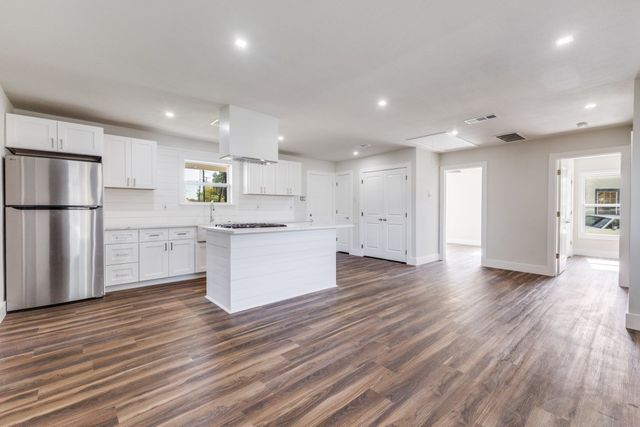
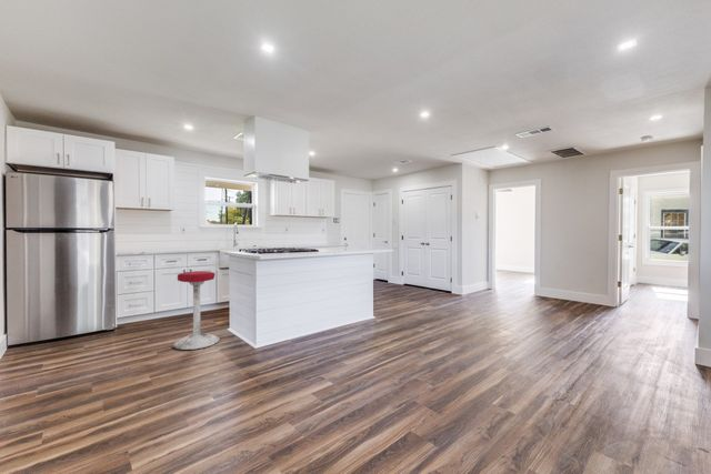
+ stool [171,270,221,351]
